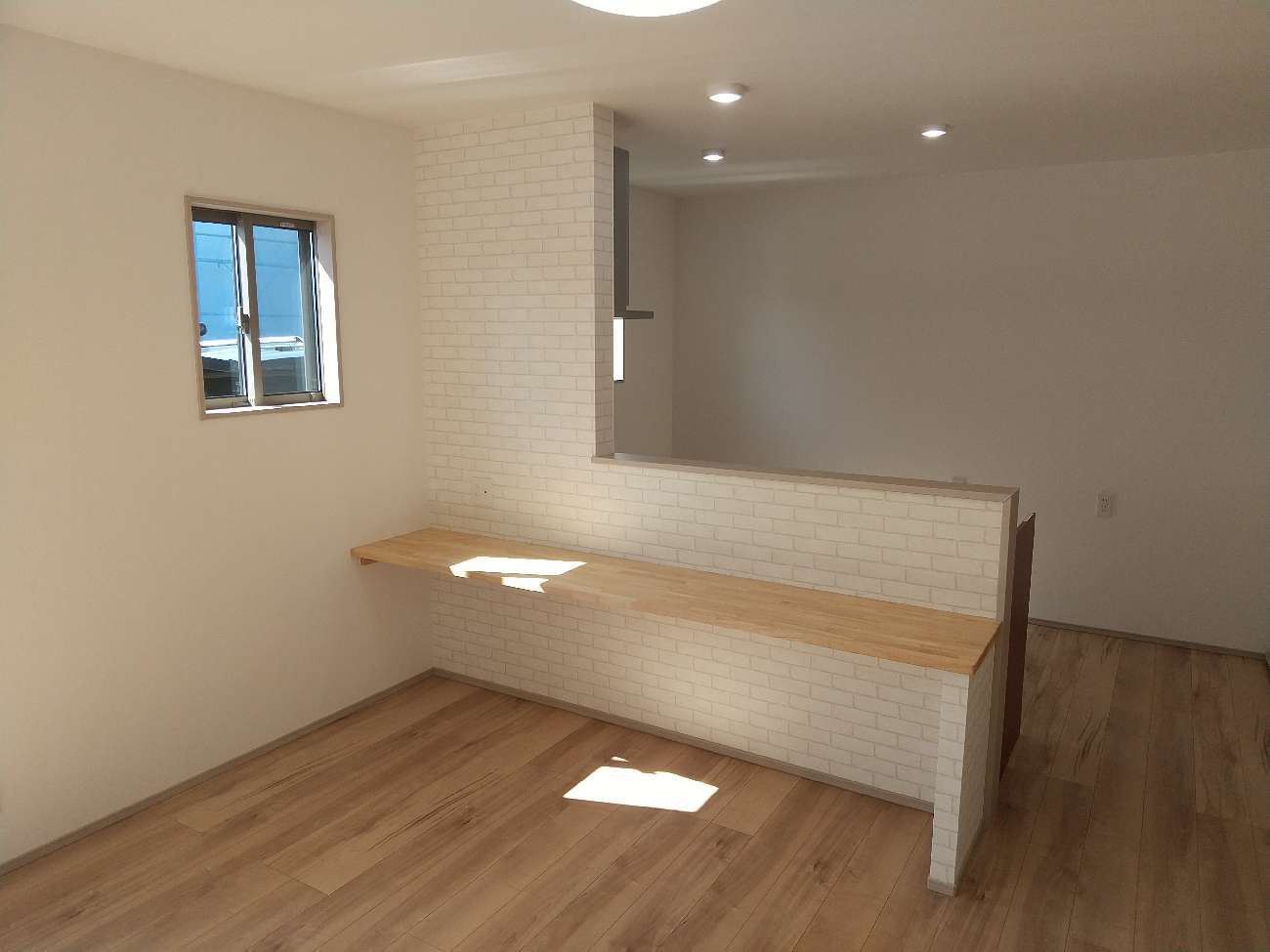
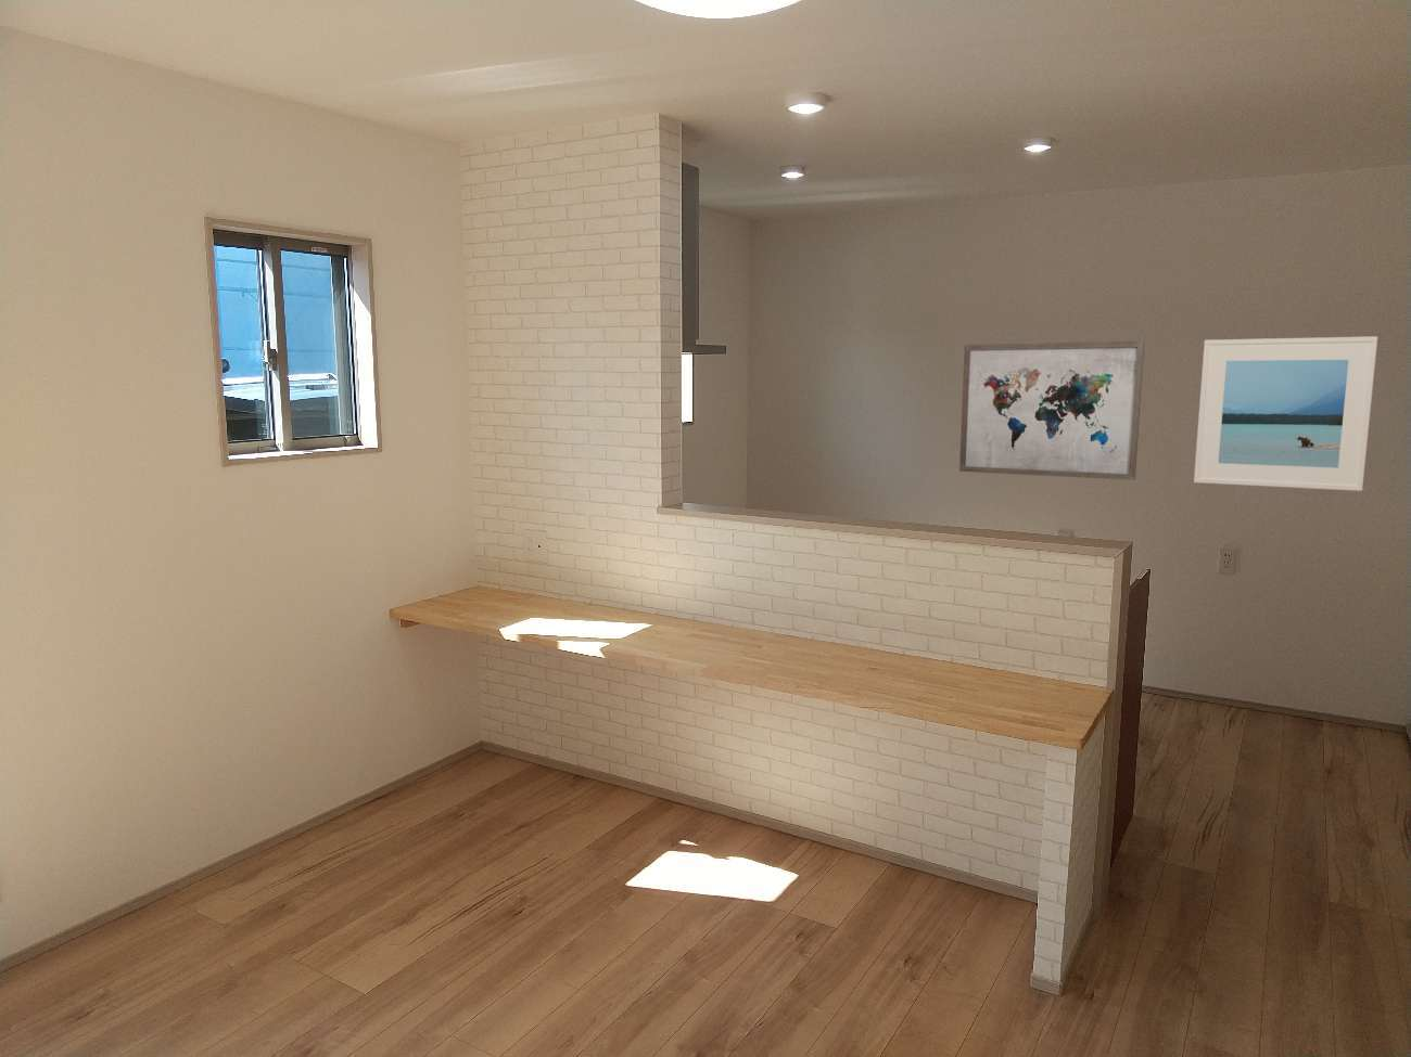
+ wall art [959,341,1145,482]
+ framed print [1193,335,1379,492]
